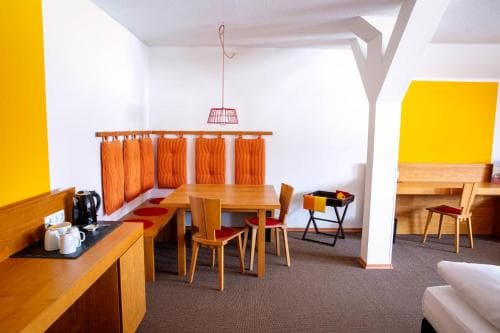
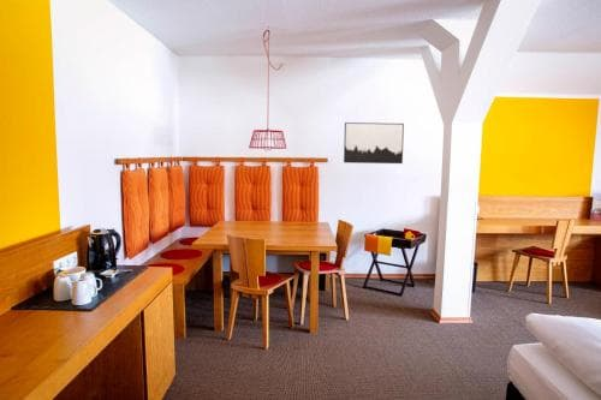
+ wall art [343,121,405,165]
